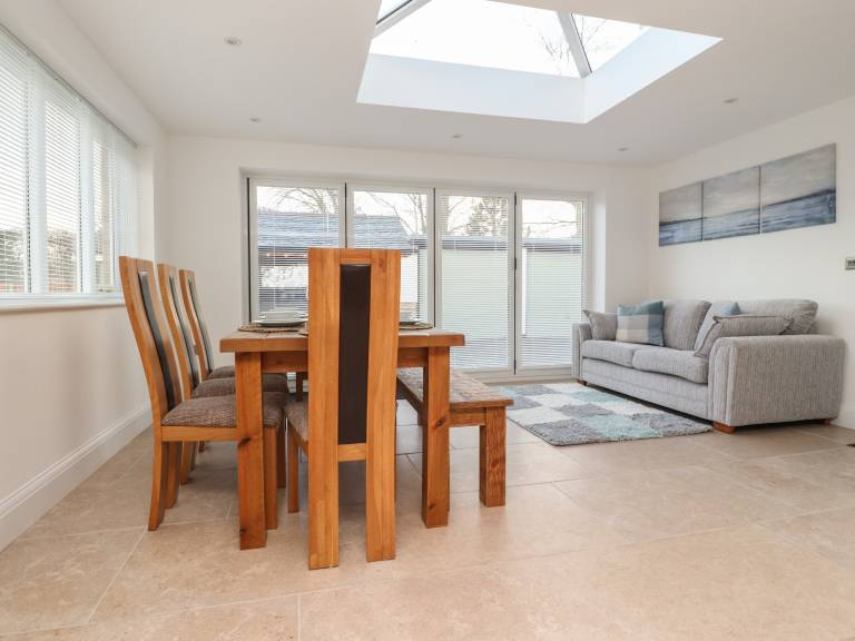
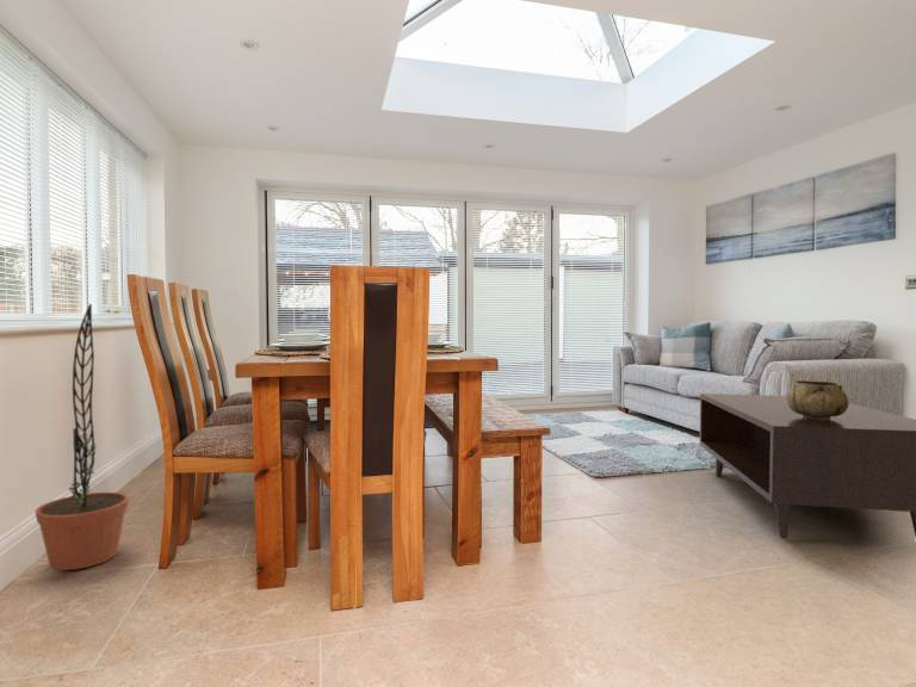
+ decorative plant [35,303,130,571]
+ coffee table [699,392,916,539]
+ decorative bowl [786,379,850,420]
